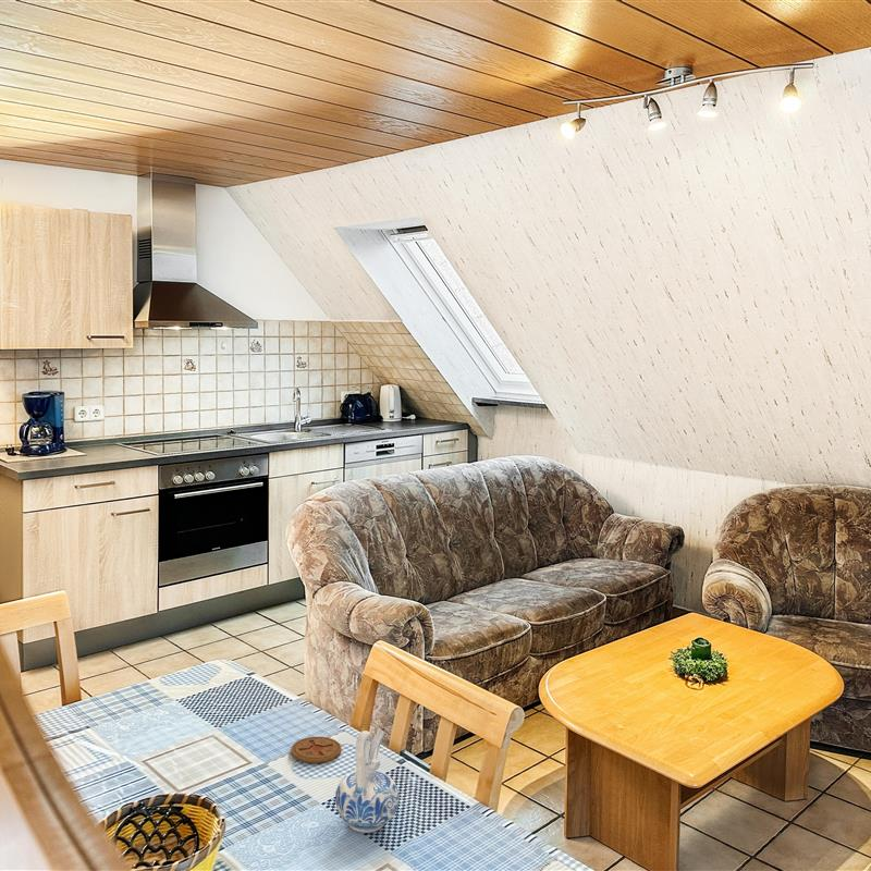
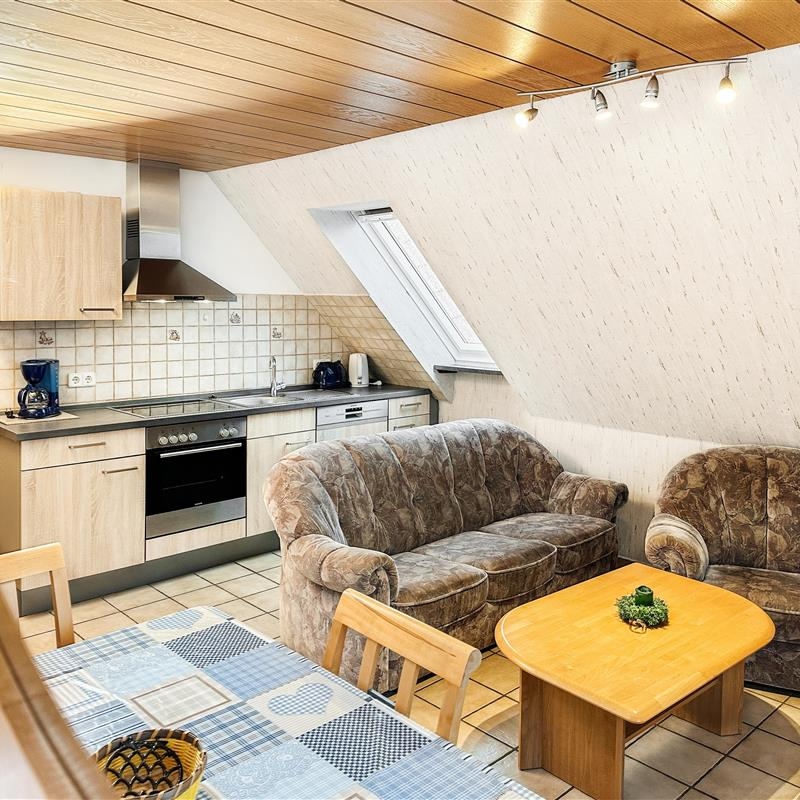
- coaster [290,736,343,764]
- ceramic pitcher [334,728,400,834]
